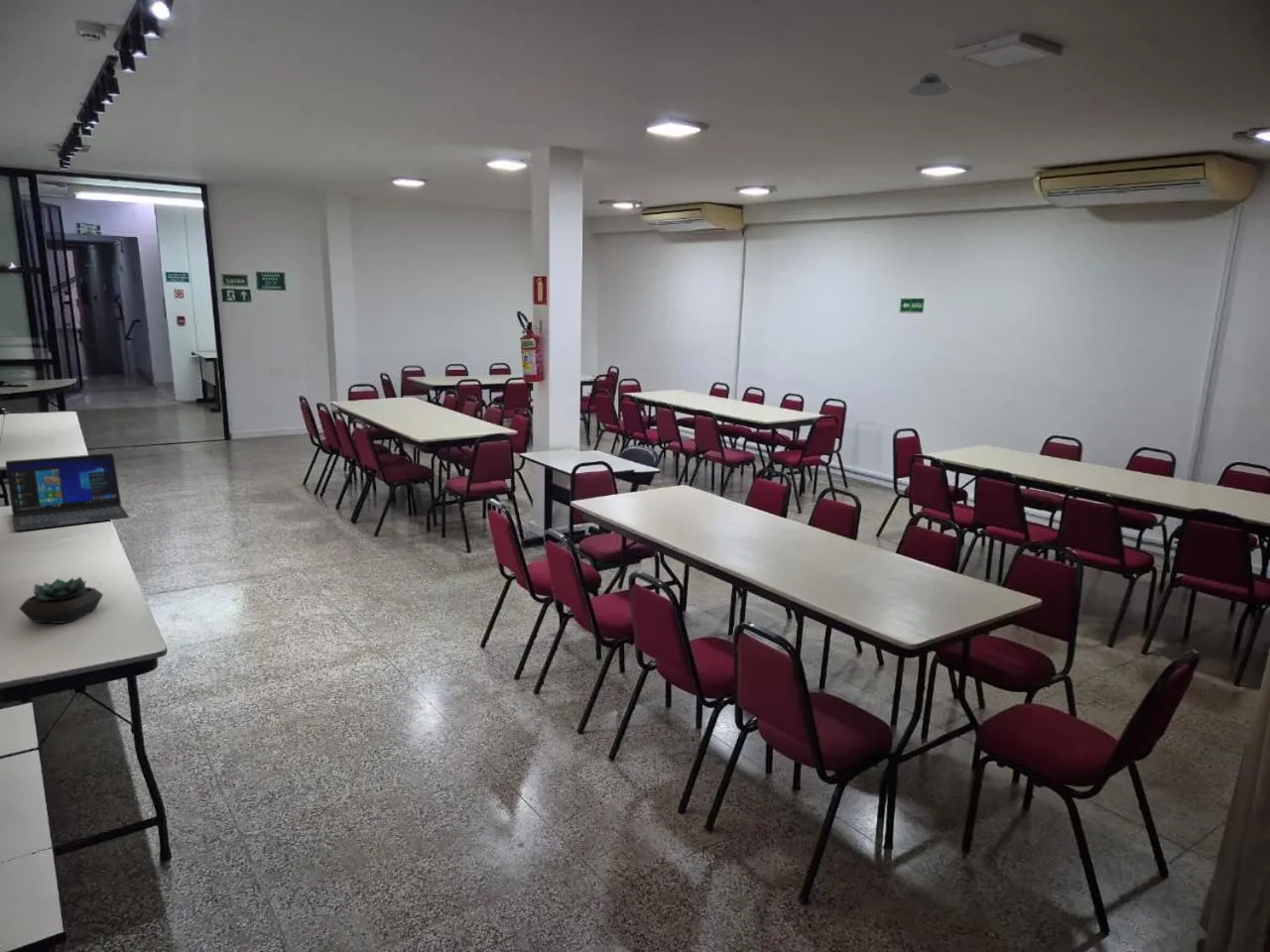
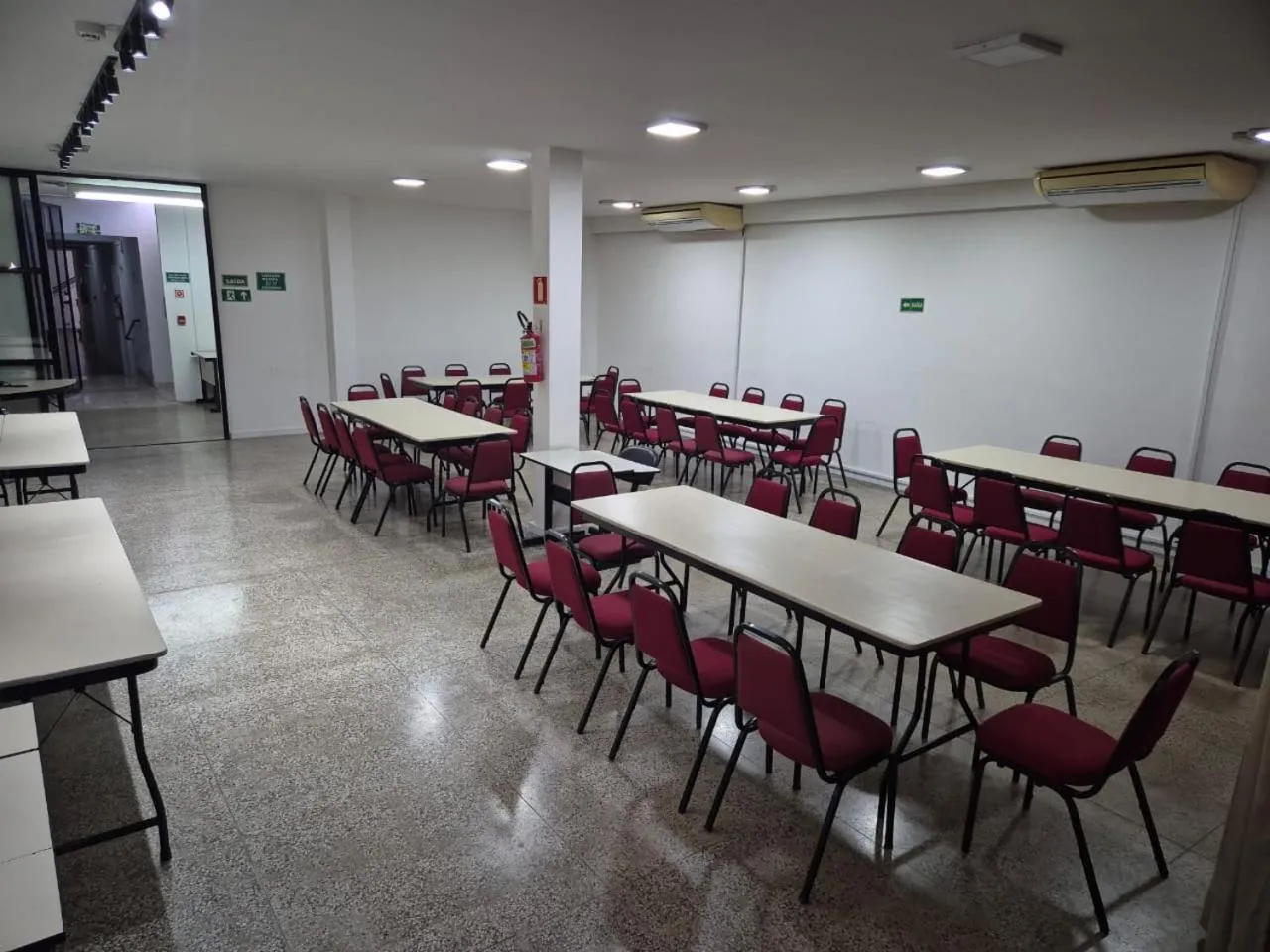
- laptop [5,452,130,532]
- succulent plant [19,576,104,625]
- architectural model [908,71,953,97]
